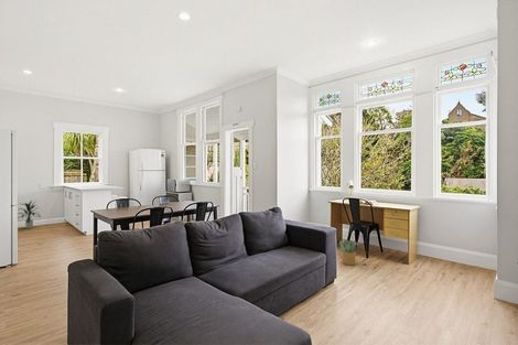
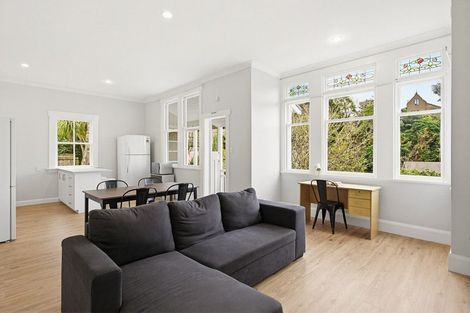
- potted plant [338,239,358,266]
- indoor plant [17,200,41,229]
